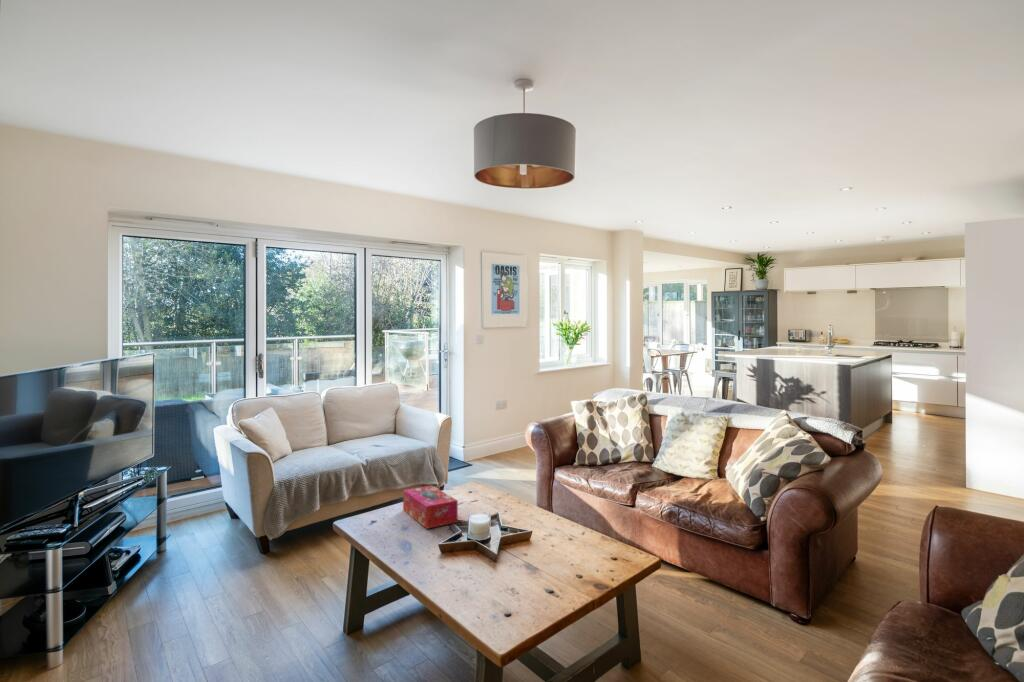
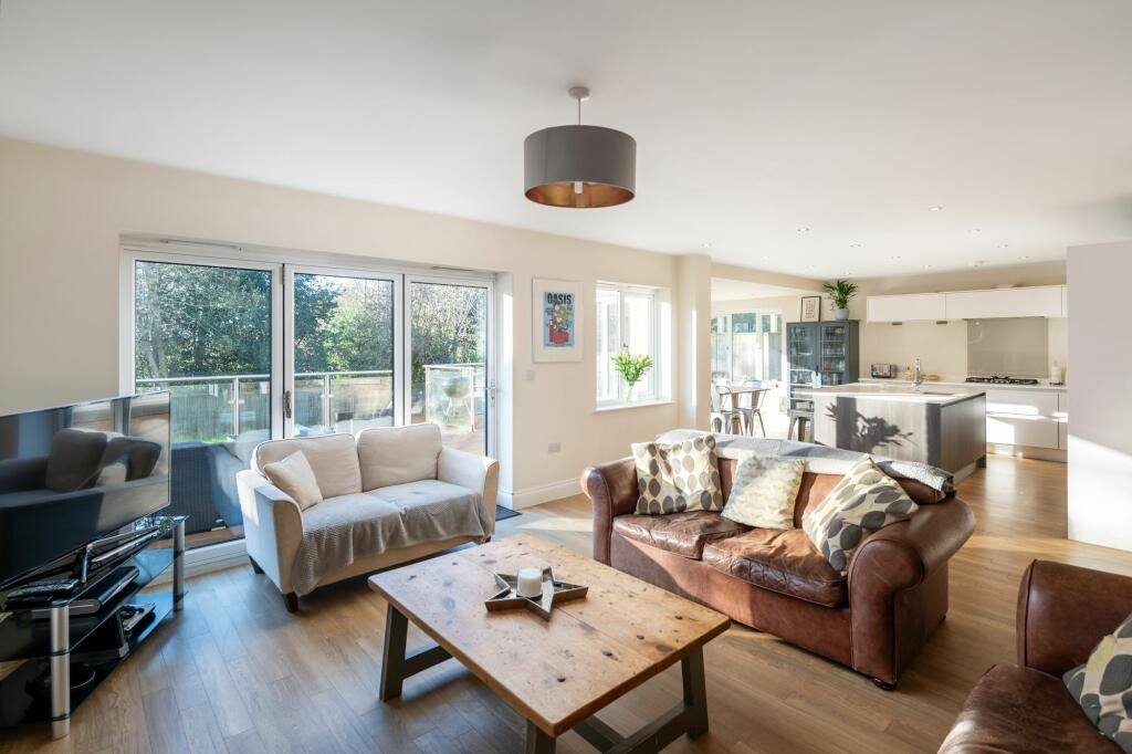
- tissue box [402,484,459,530]
